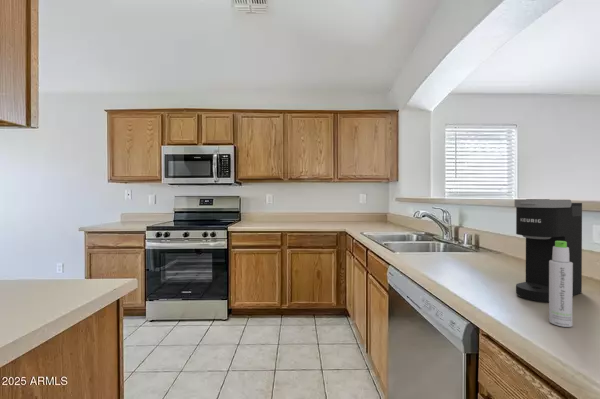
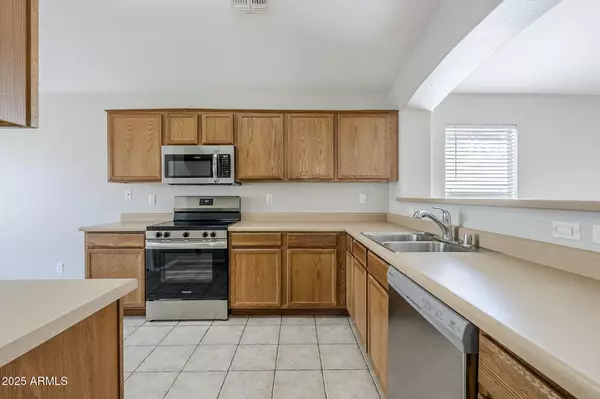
- coffee maker [514,198,583,303]
- bottle [548,241,573,328]
